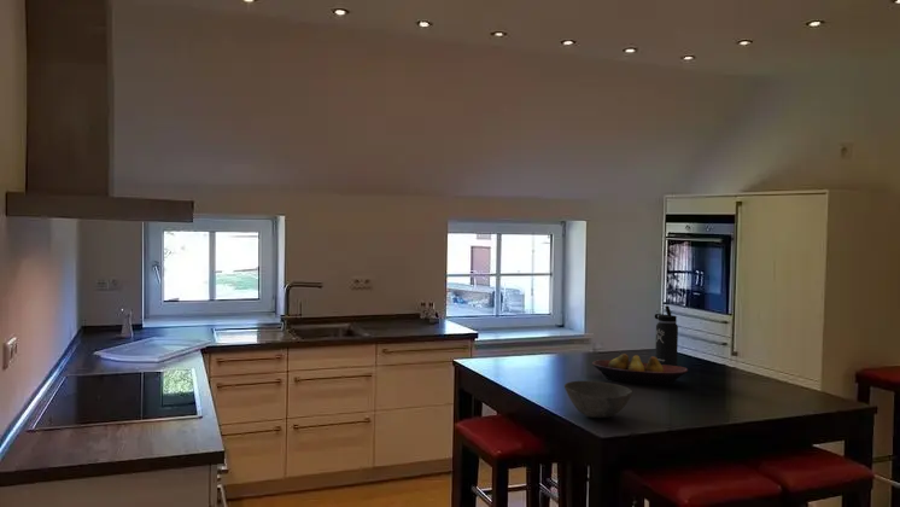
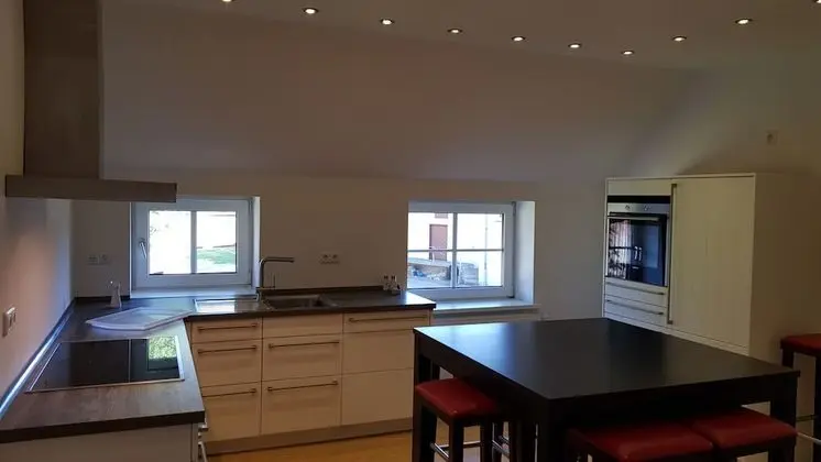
- fruit bowl [591,352,689,386]
- bowl [563,380,633,419]
- thermos bottle [654,304,679,367]
